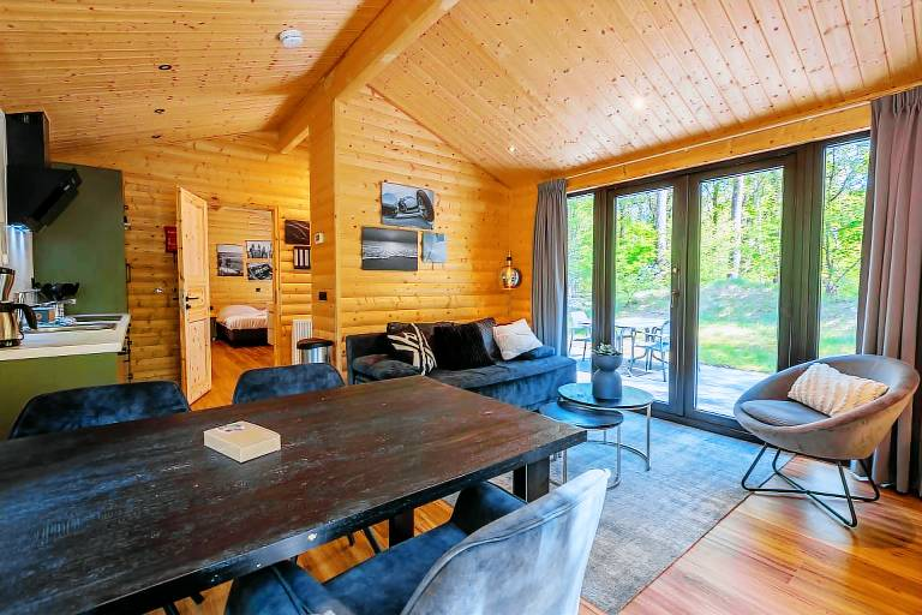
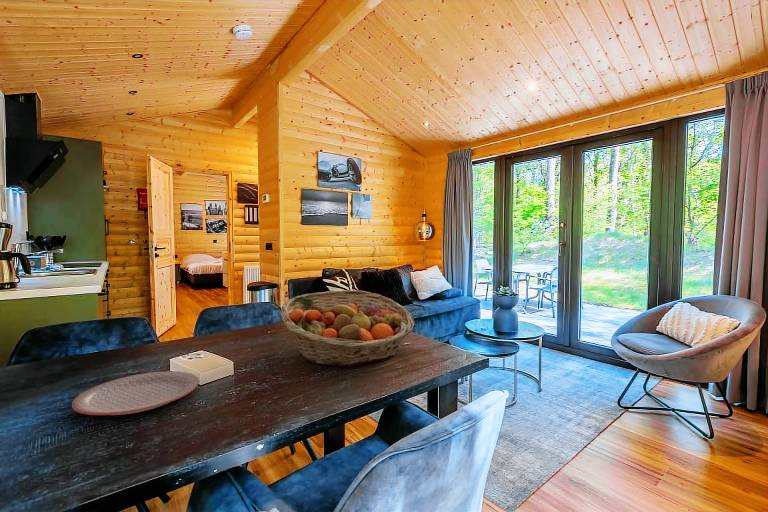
+ fruit basket [280,289,415,367]
+ plate [71,370,200,416]
